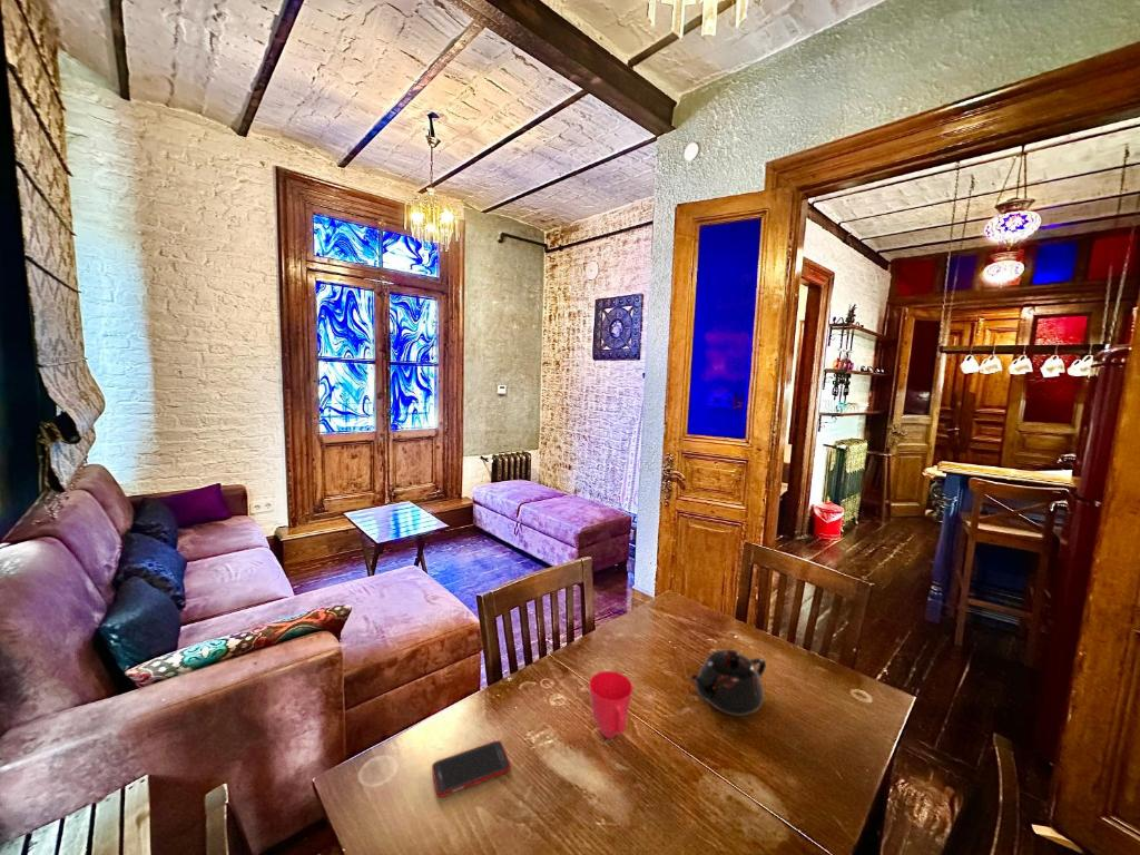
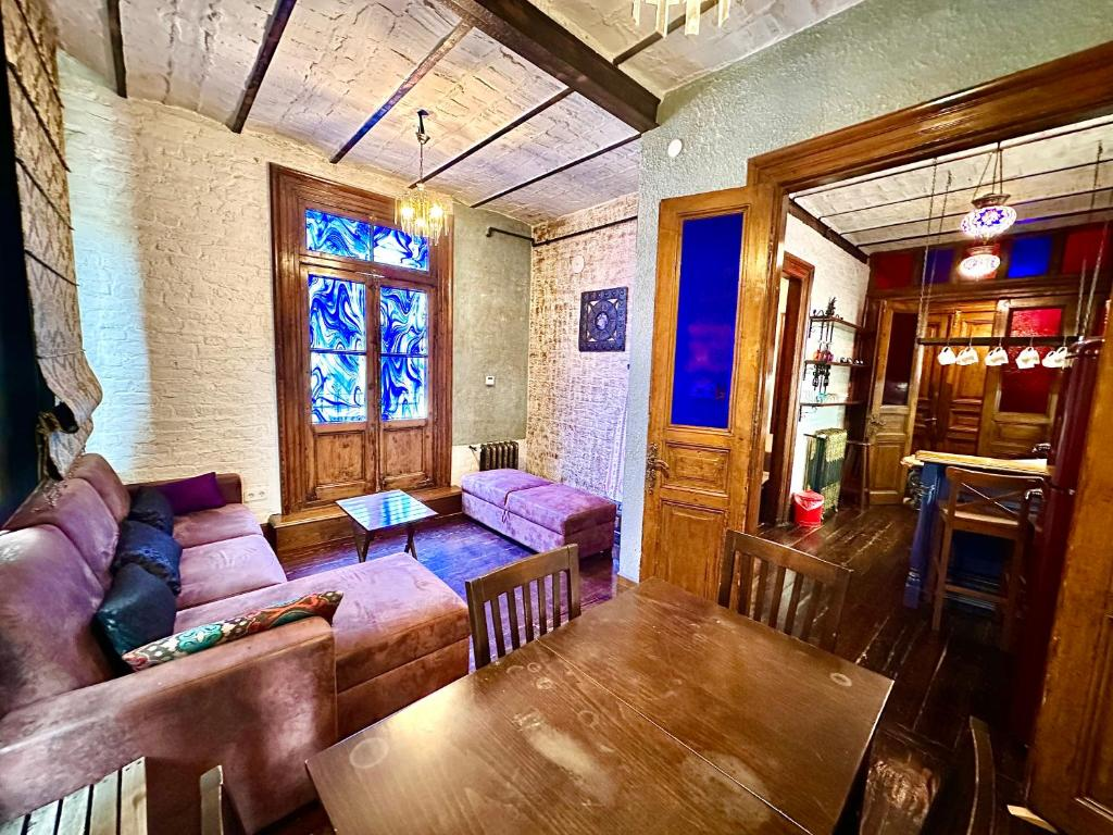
- teapot [688,648,767,717]
- mug [588,670,633,739]
- cell phone [431,739,512,798]
